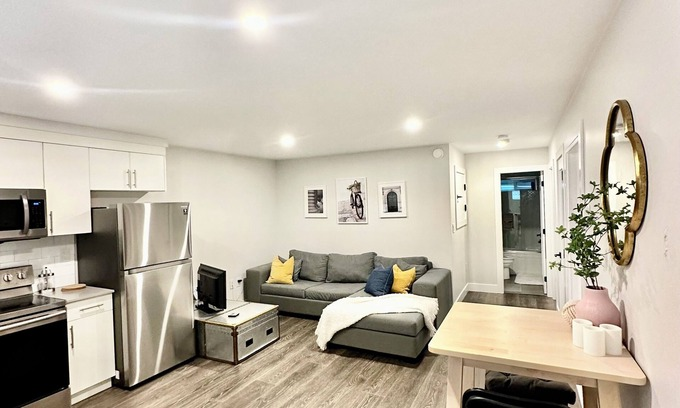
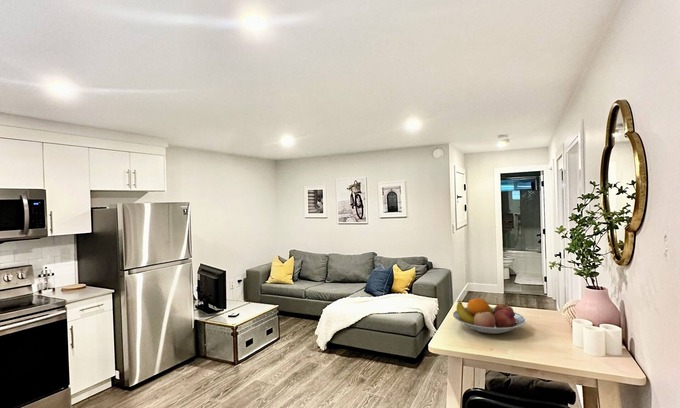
+ fruit bowl [452,297,527,335]
